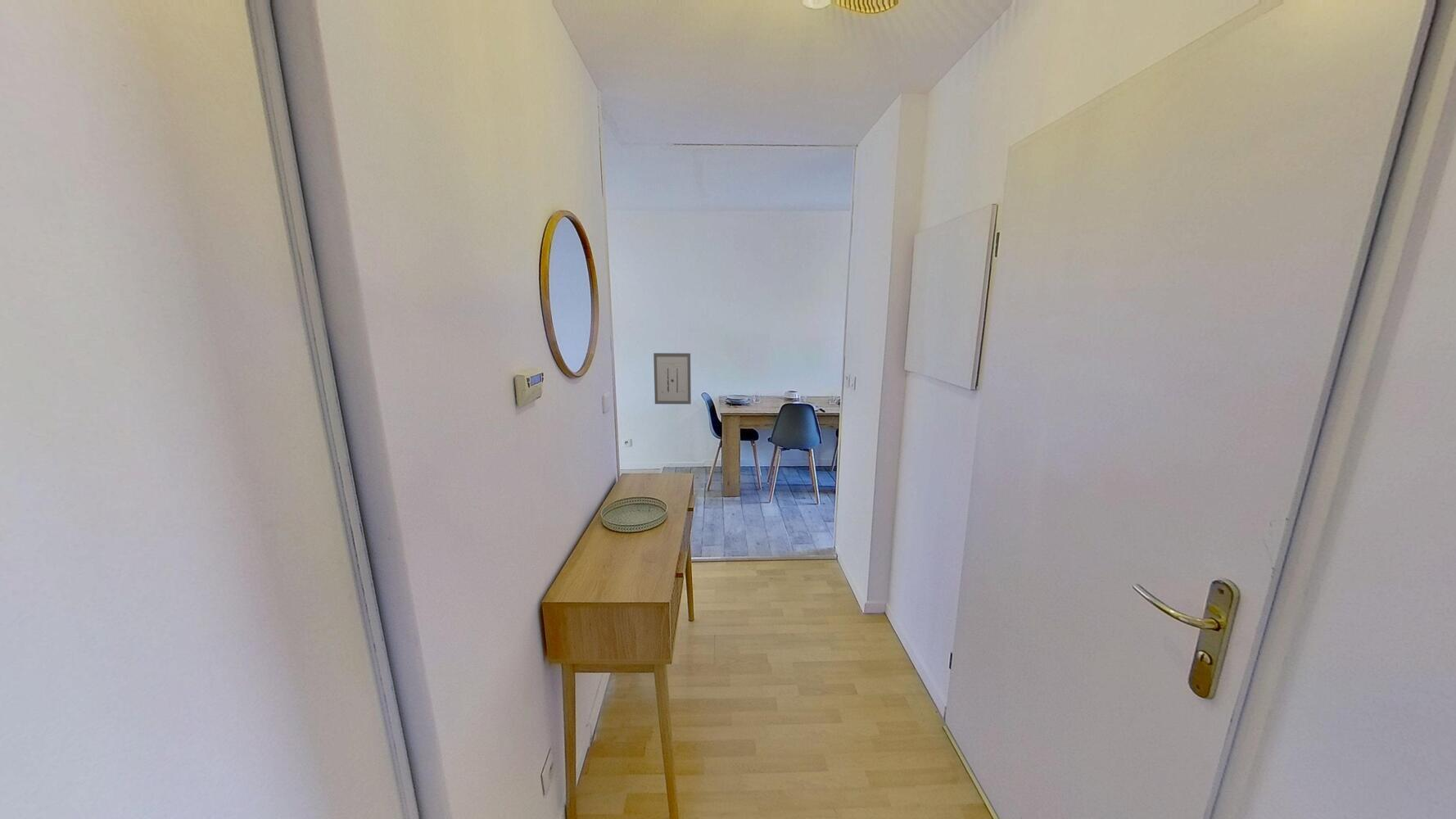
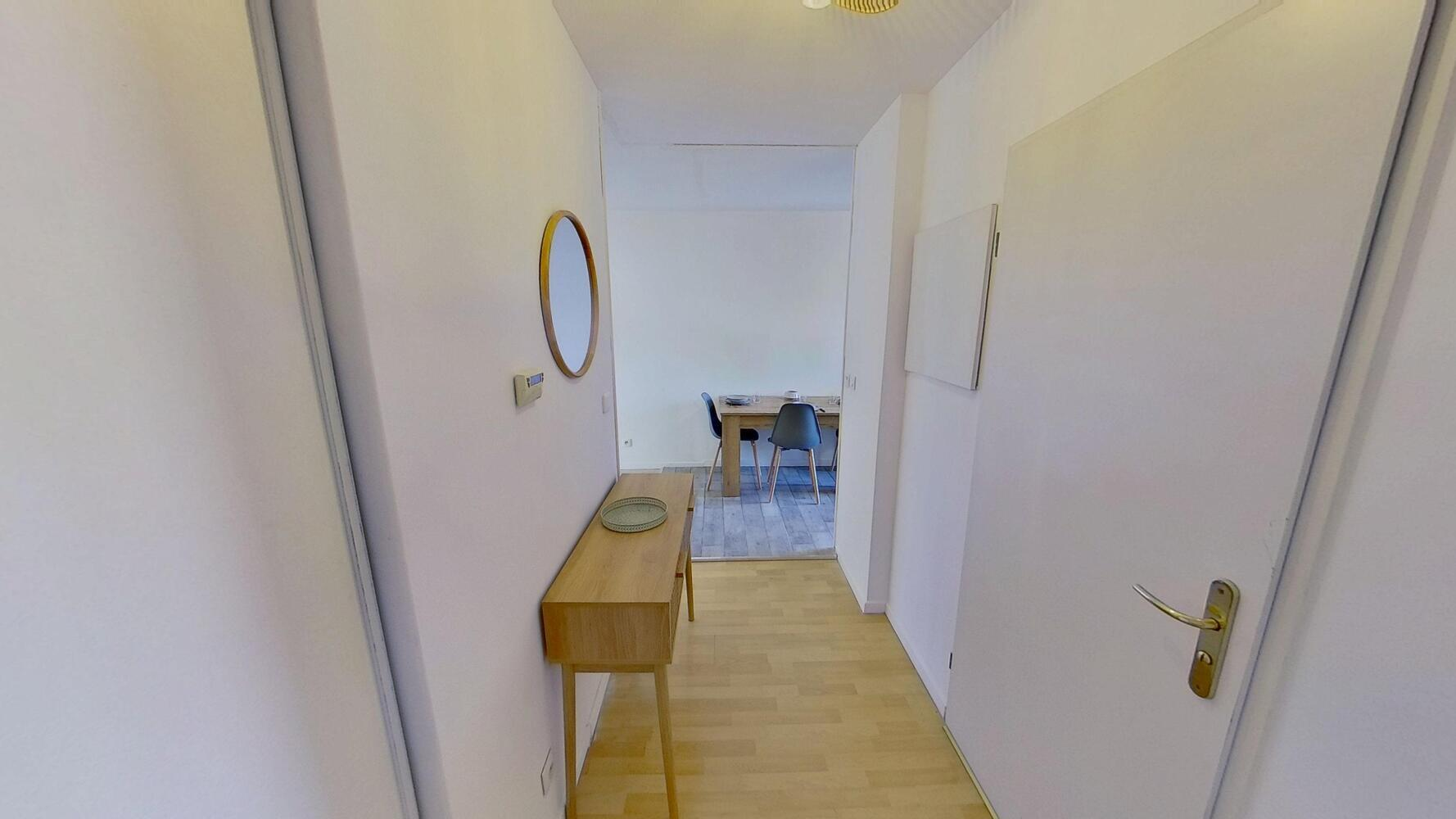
- wall art [653,352,692,405]
